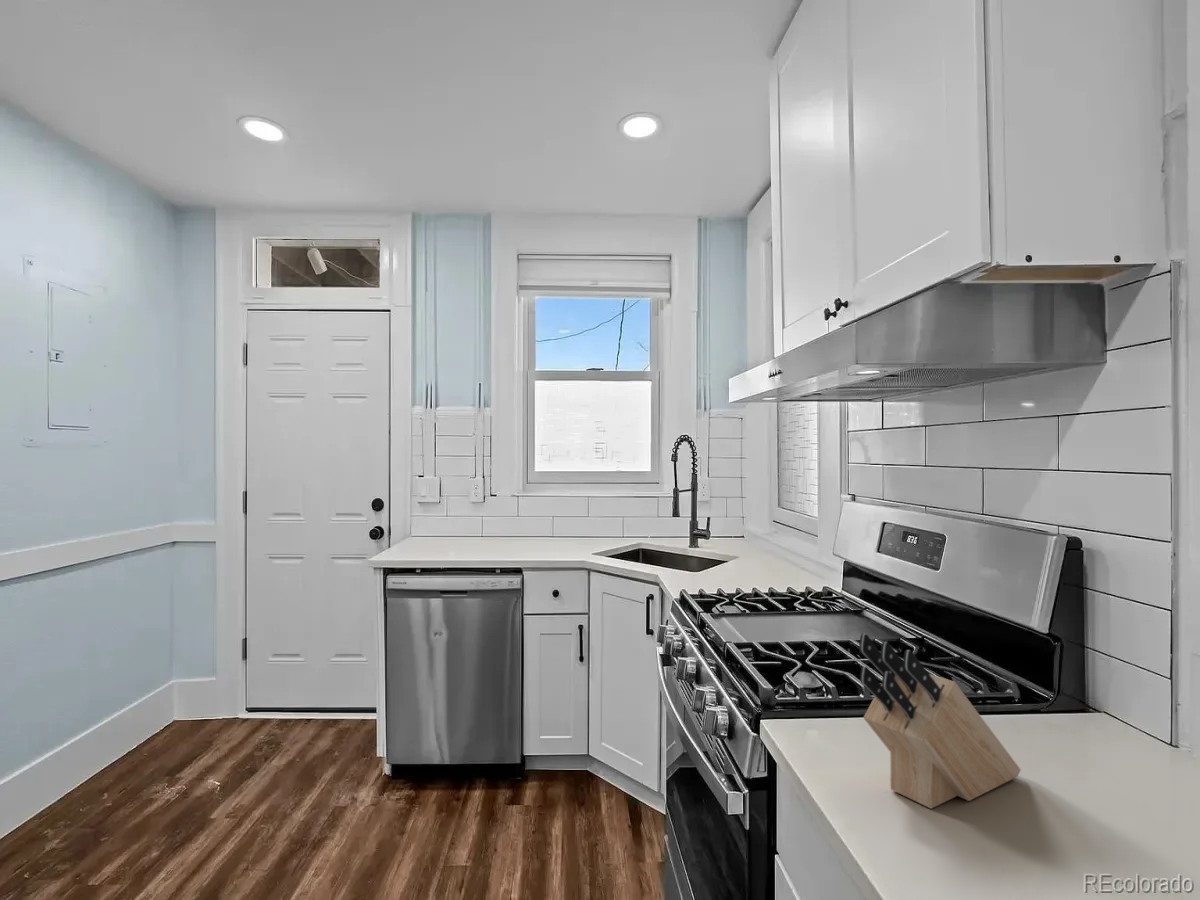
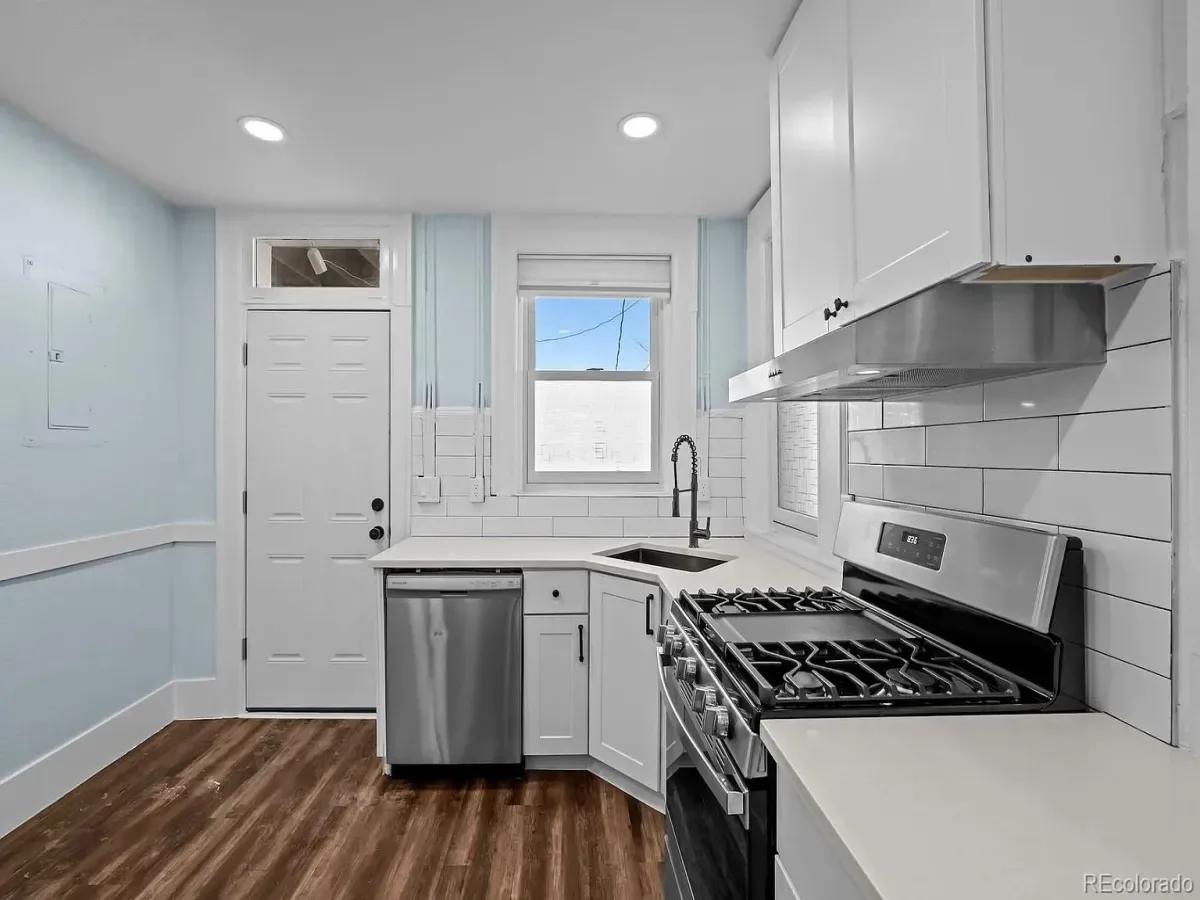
- knife block [858,633,1022,810]
